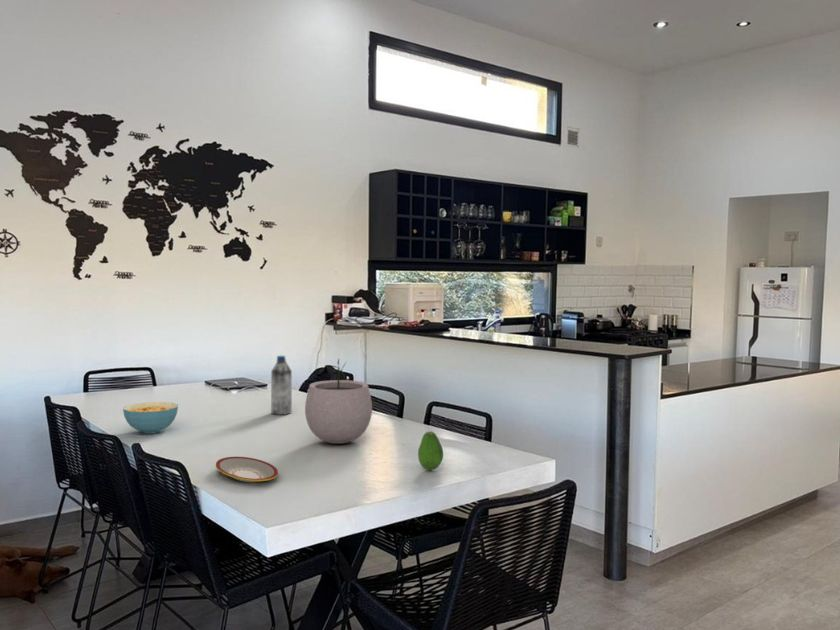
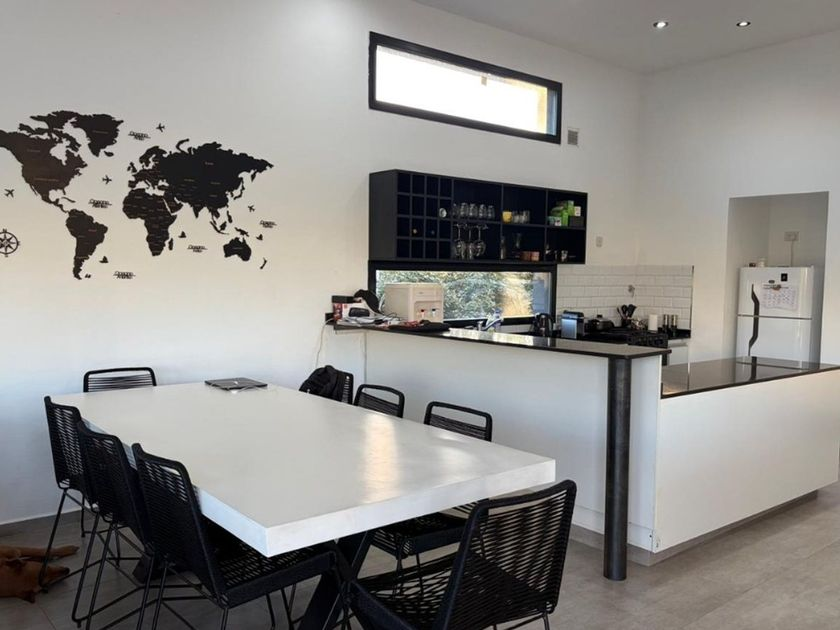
- plate [215,456,279,483]
- water bottle [270,355,293,416]
- plant pot [304,358,373,445]
- fruit [417,430,444,471]
- cereal bowl [122,401,179,435]
